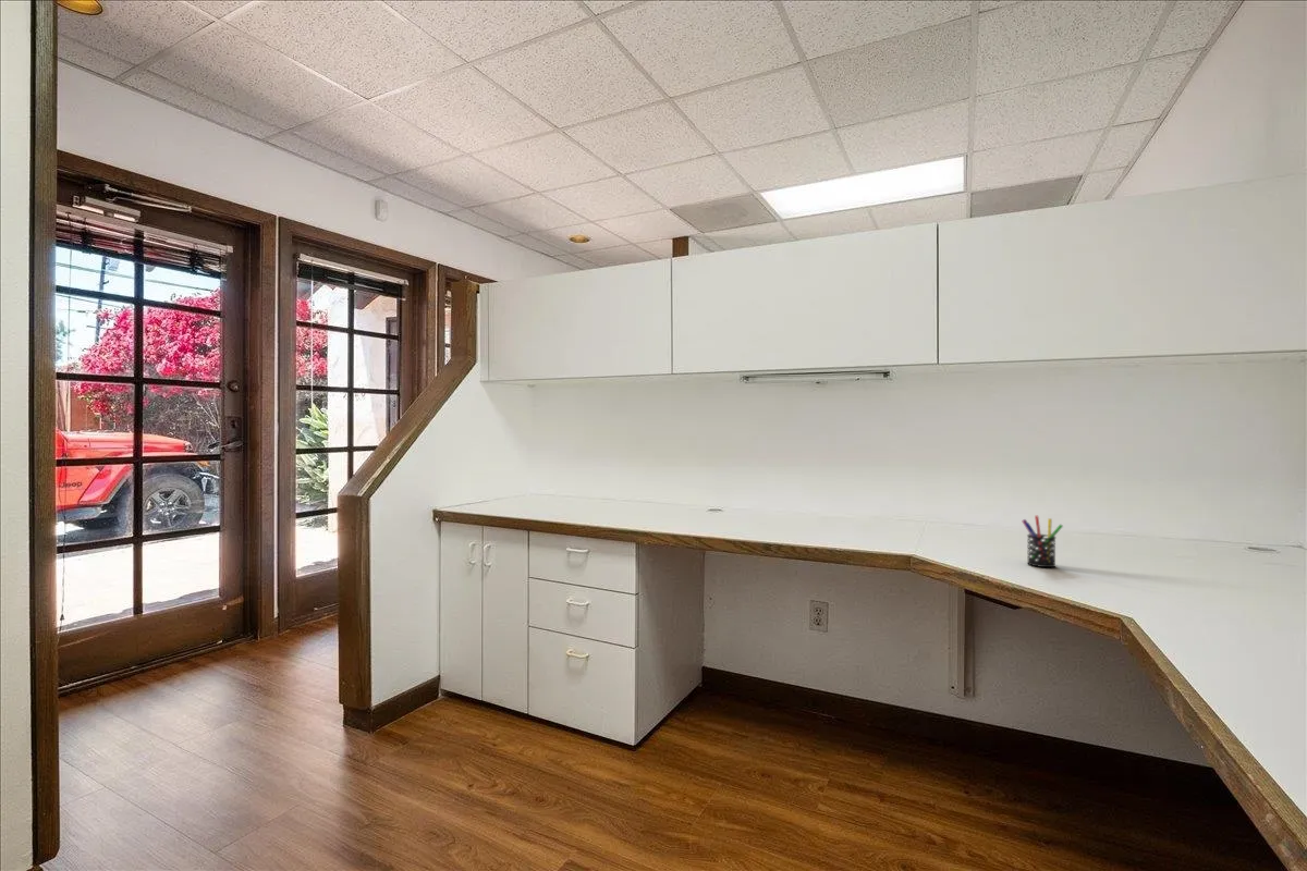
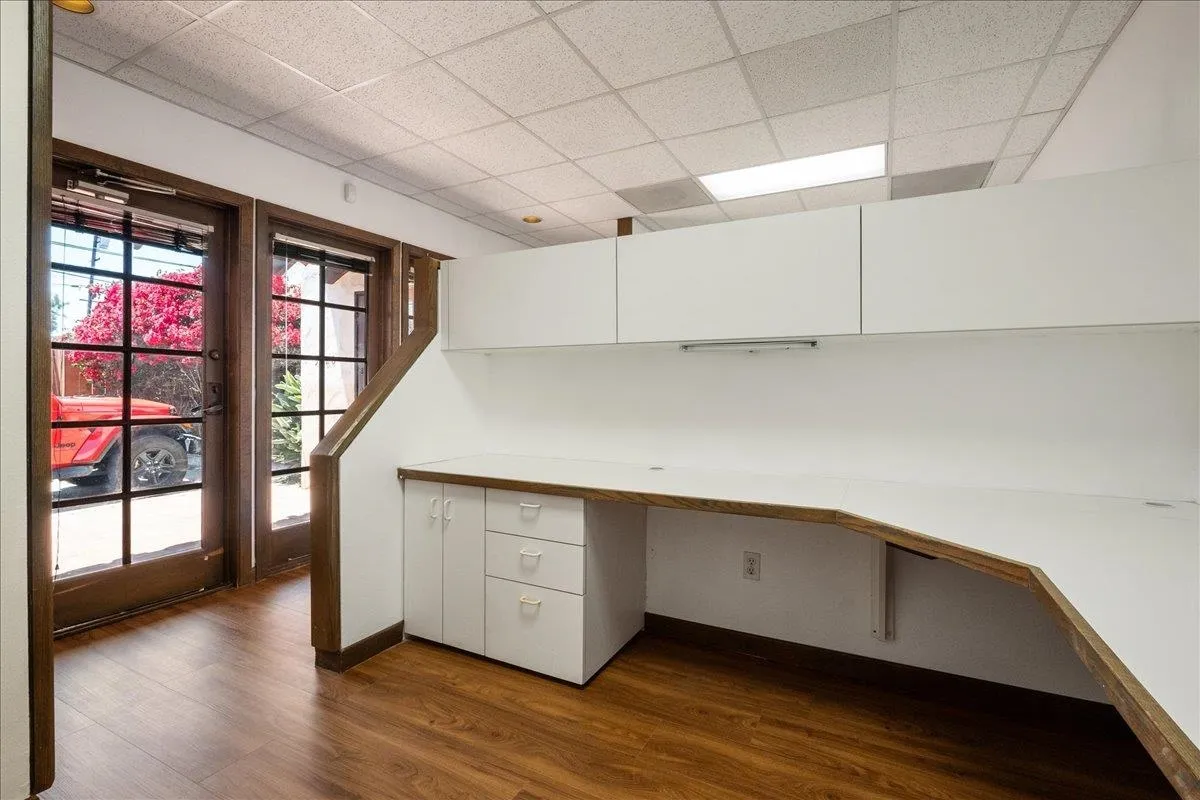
- pen holder [1022,515,1064,568]
